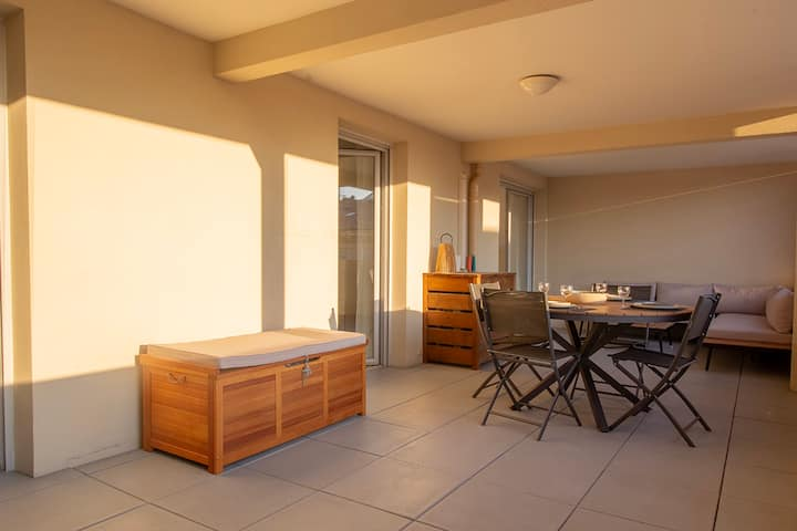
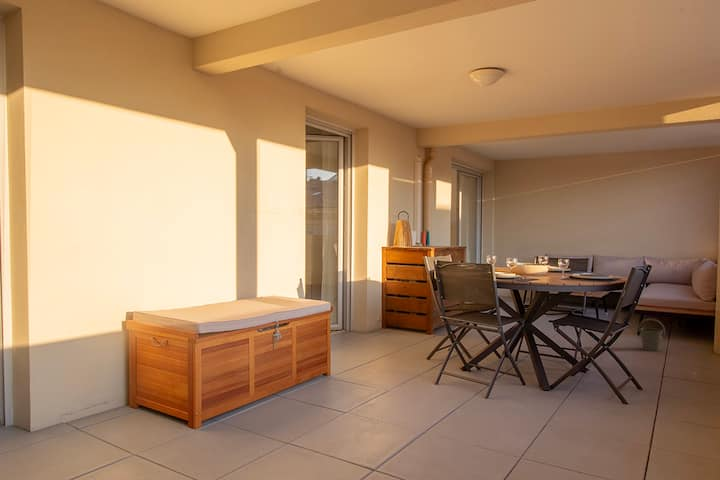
+ bucket [637,318,666,352]
